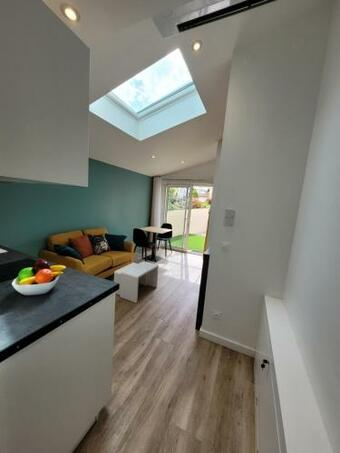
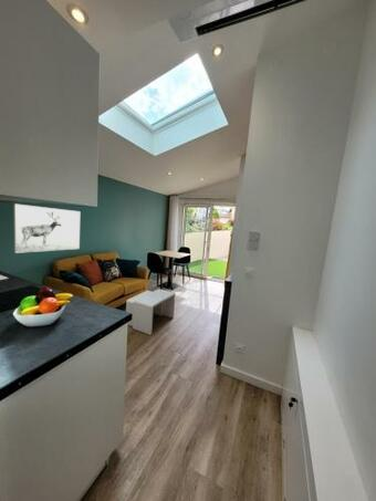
+ wall art [13,202,81,254]
